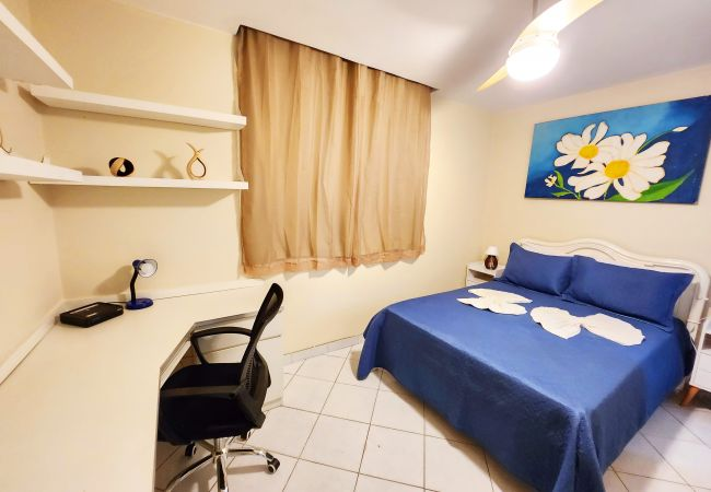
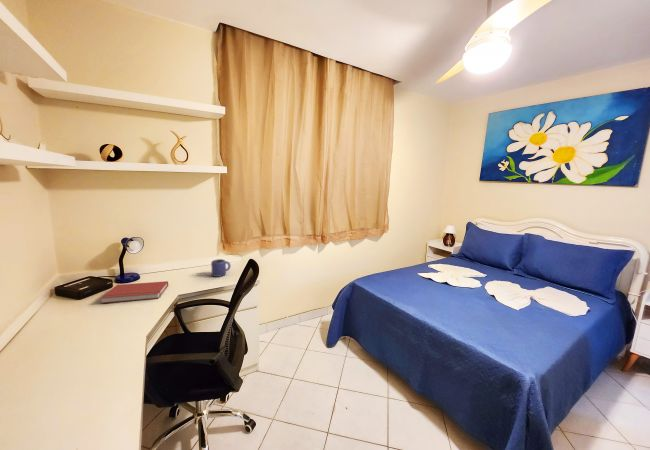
+ book [99,280,169,304]
+ mug [210,258,232,278]
